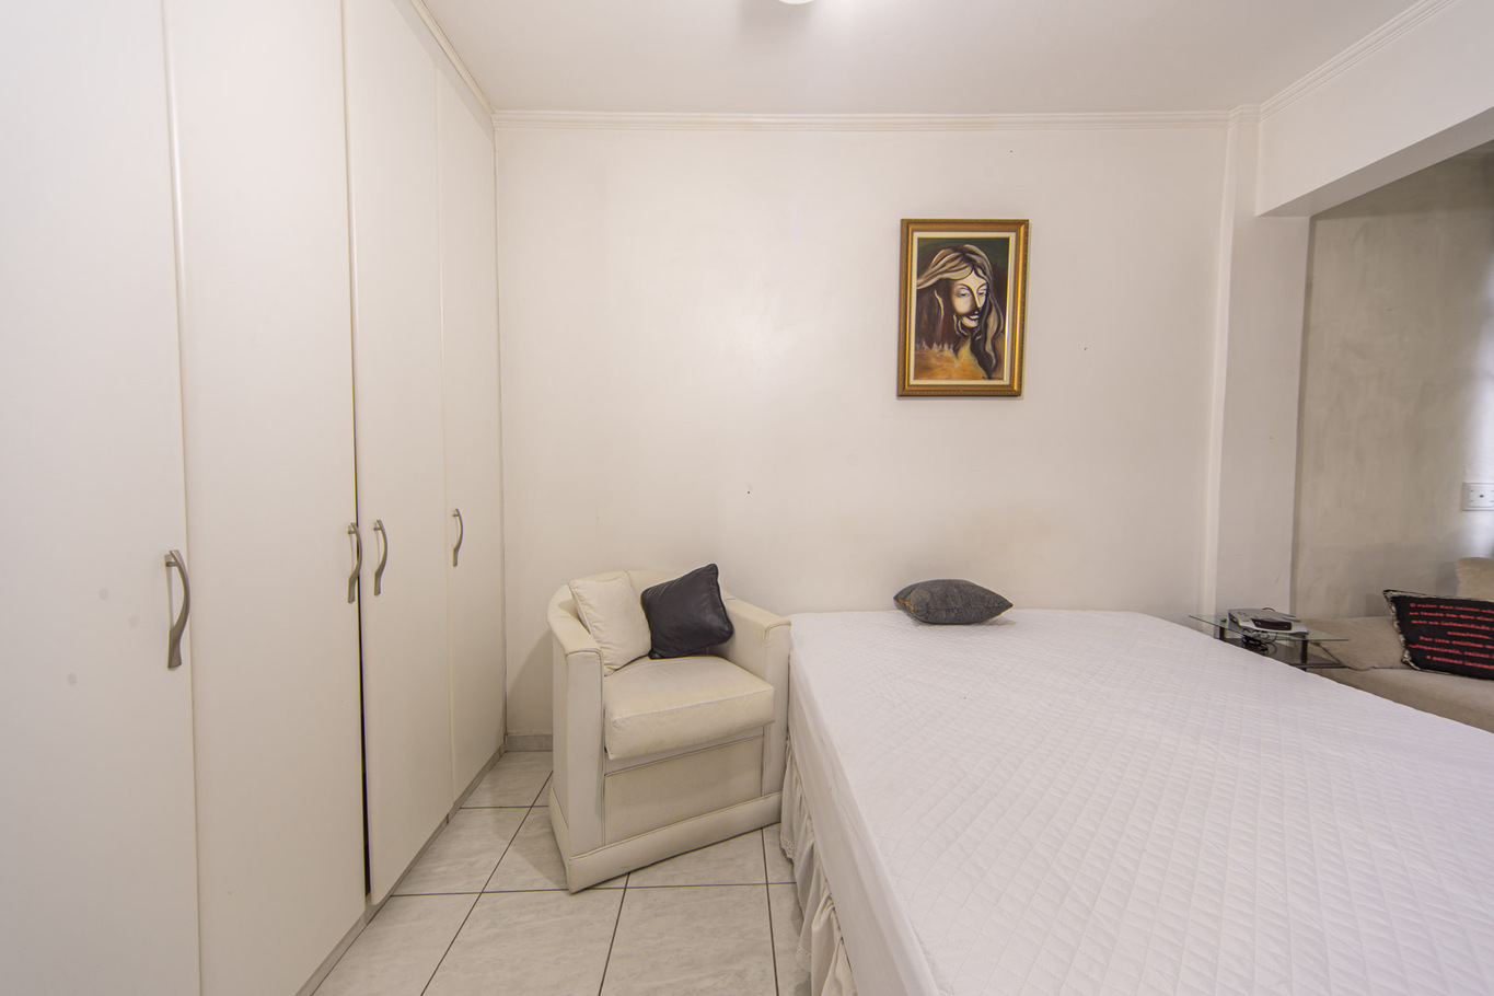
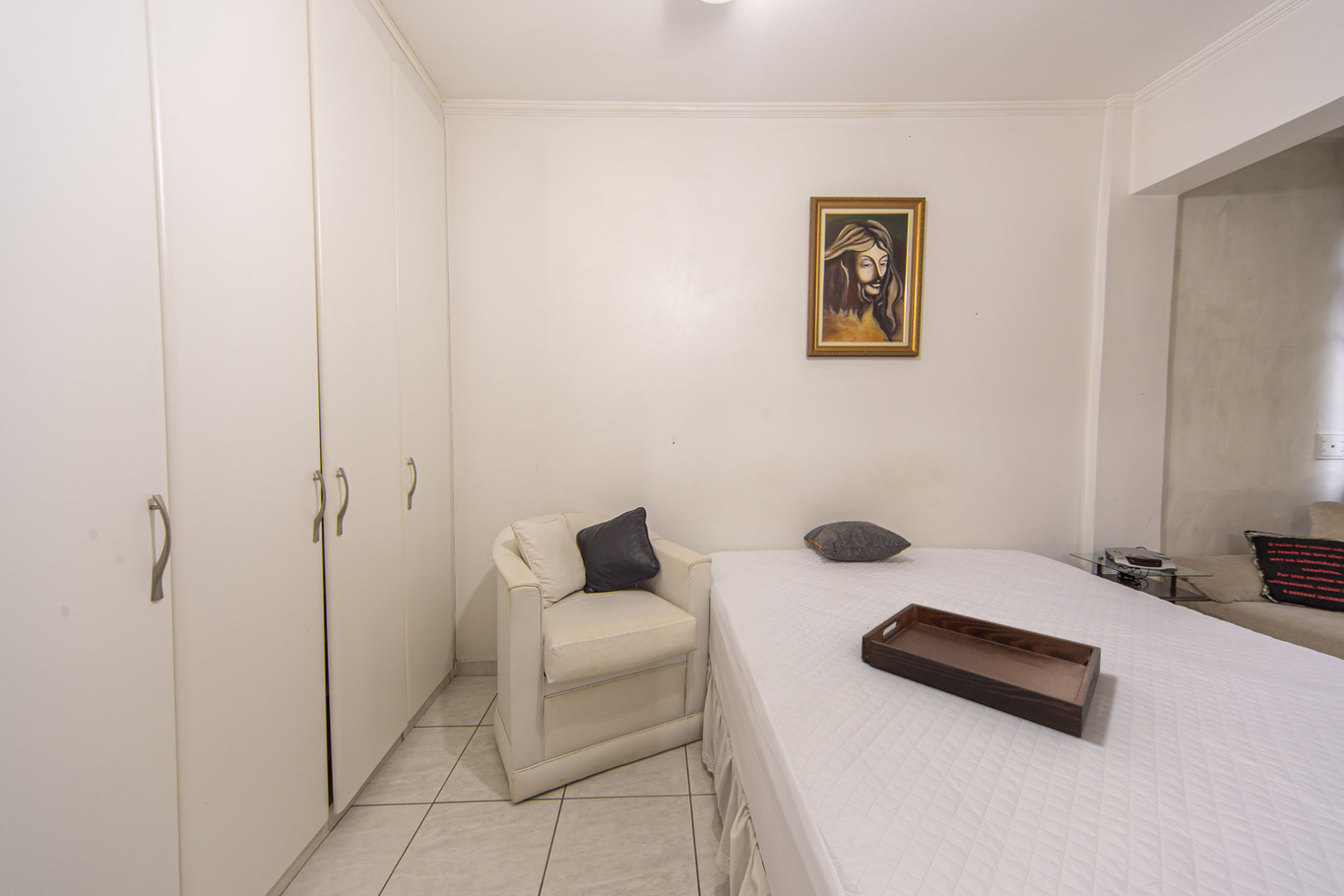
+ serving tray [861,603,1102,737]
